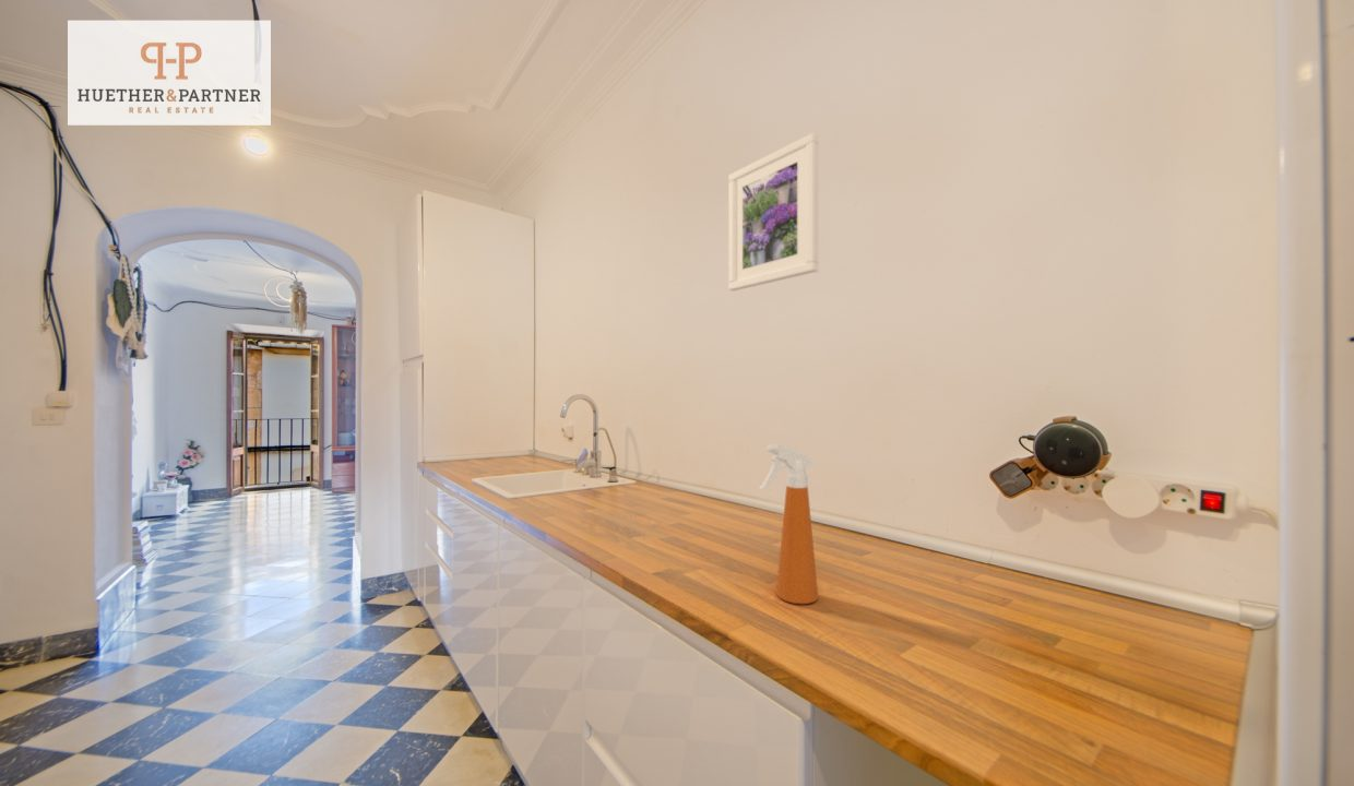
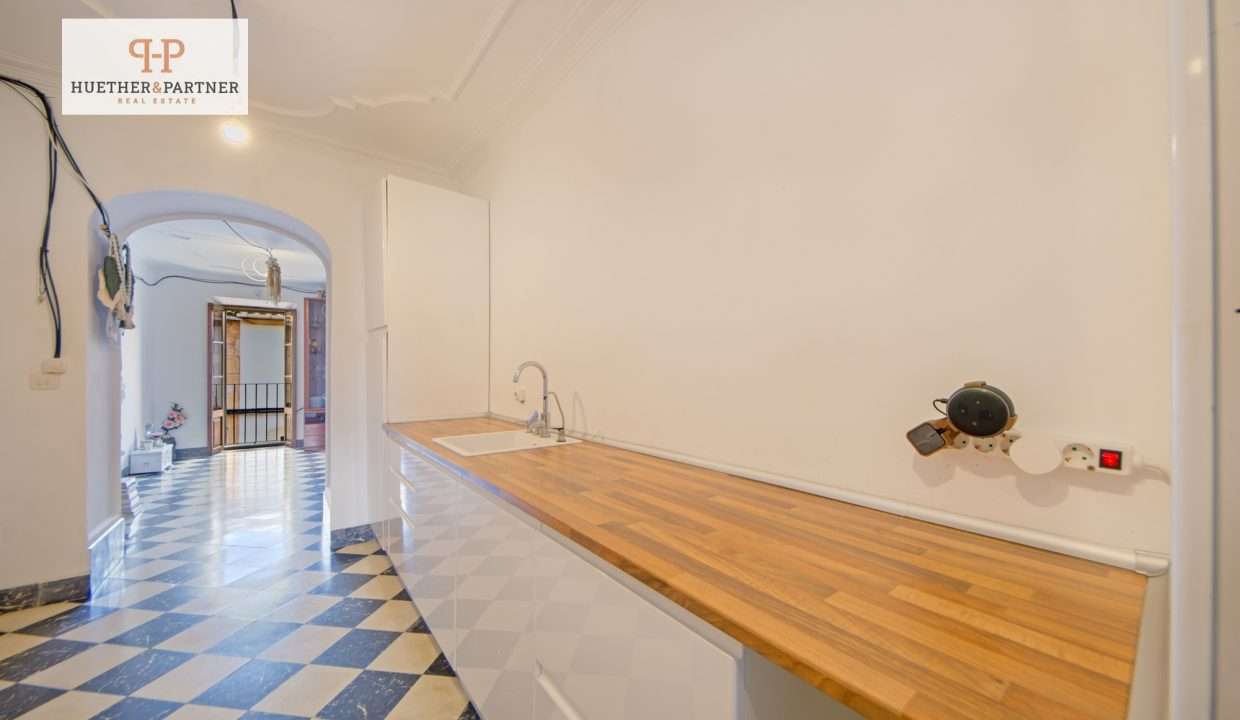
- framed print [727,132,819,291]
- spray bottle [758,442,819,605]
